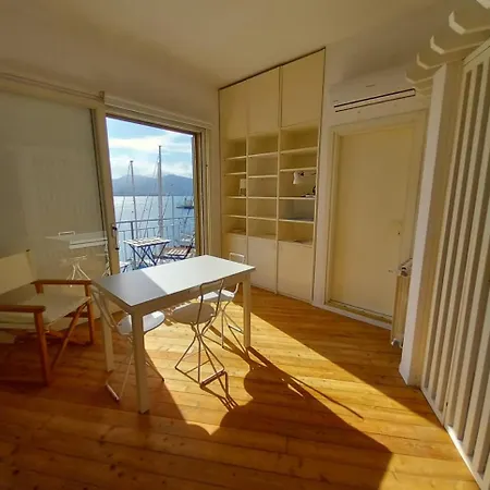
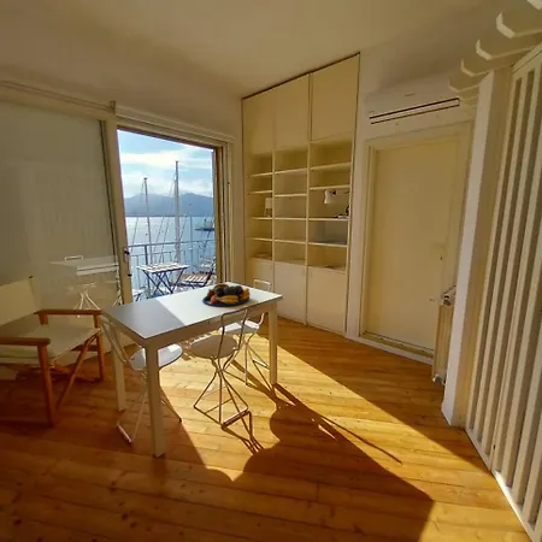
+ fruit bowl [201,282,252,307]
